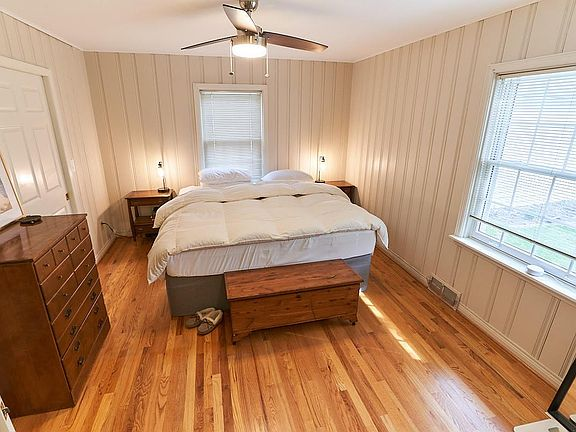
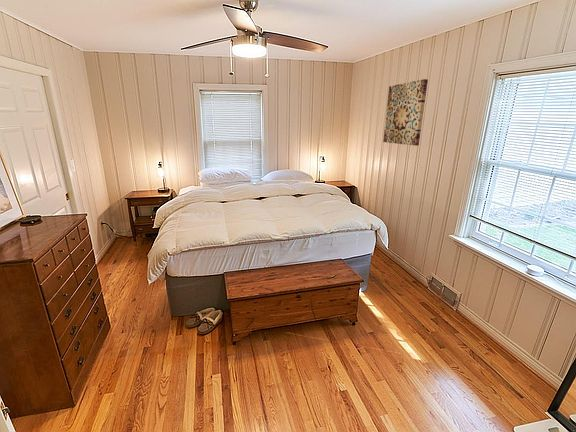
+ wall art [382,78,429,147]
